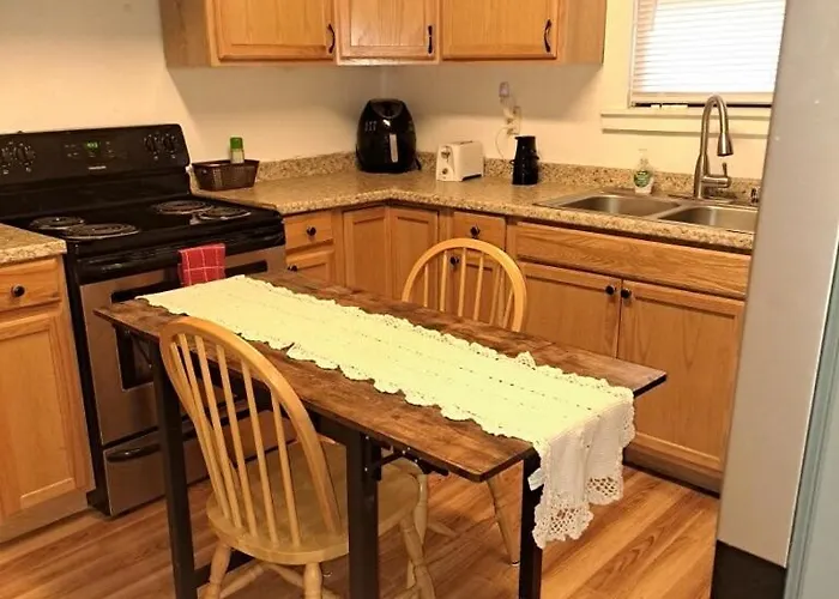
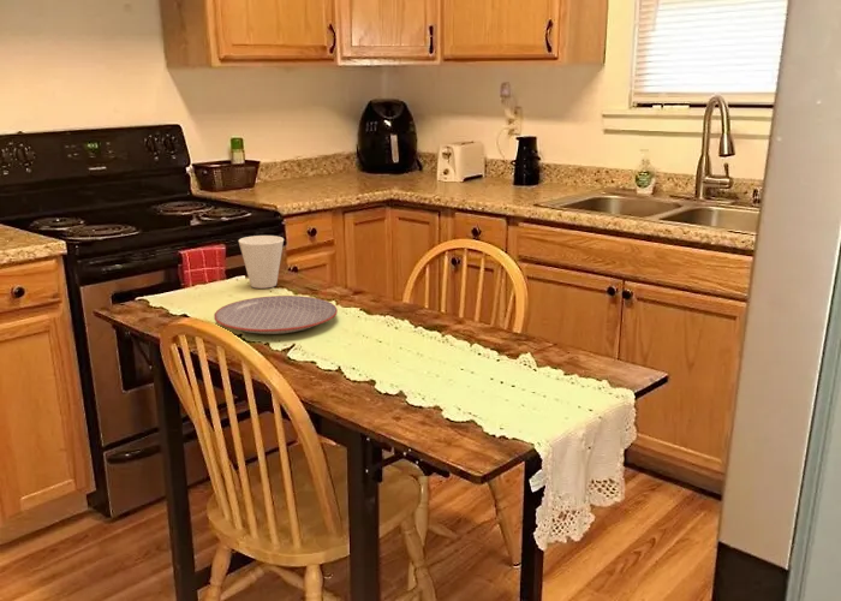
+ cup [237,234,285,290]
+ plate [213,294,339,335]
